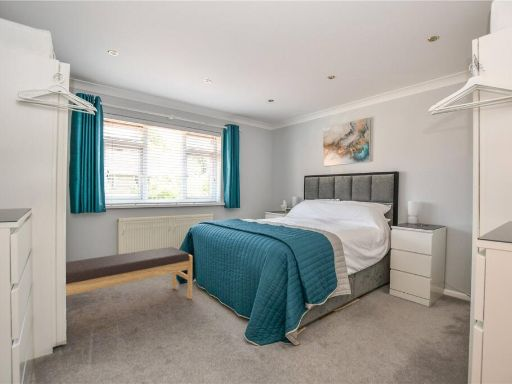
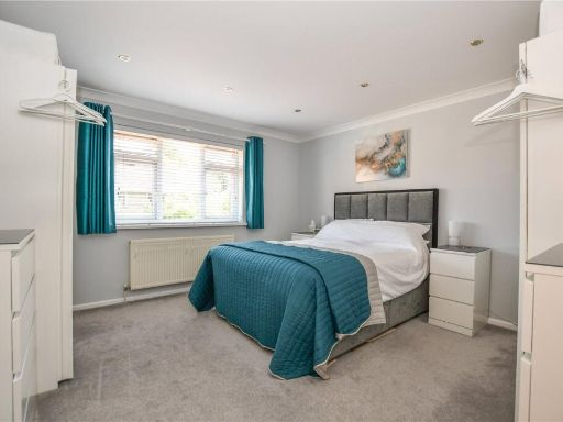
- bench [65,246,193,300]
